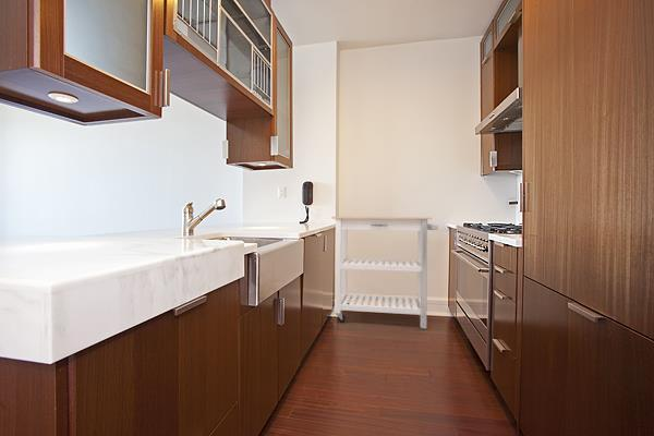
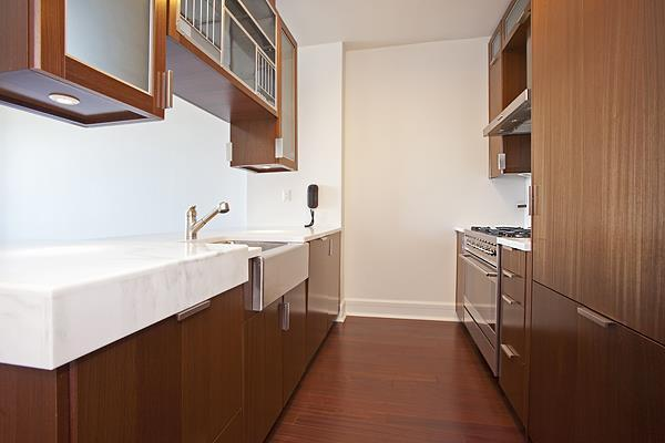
- kitchen cart [330,216,439,329]
